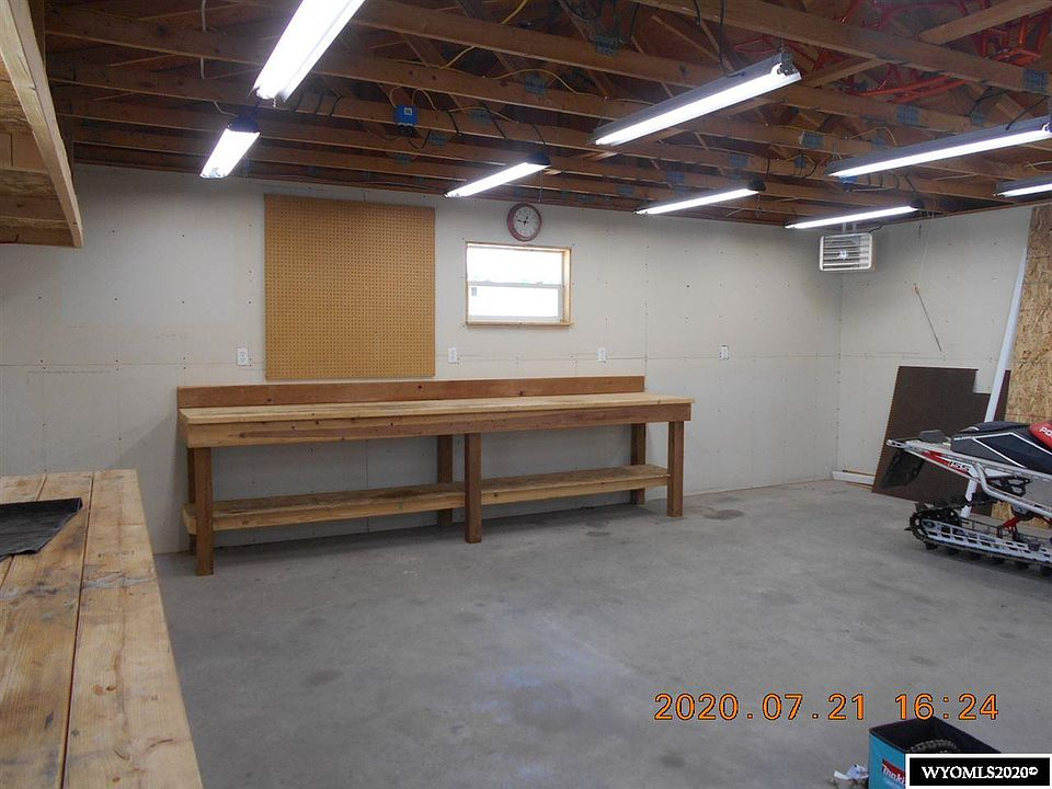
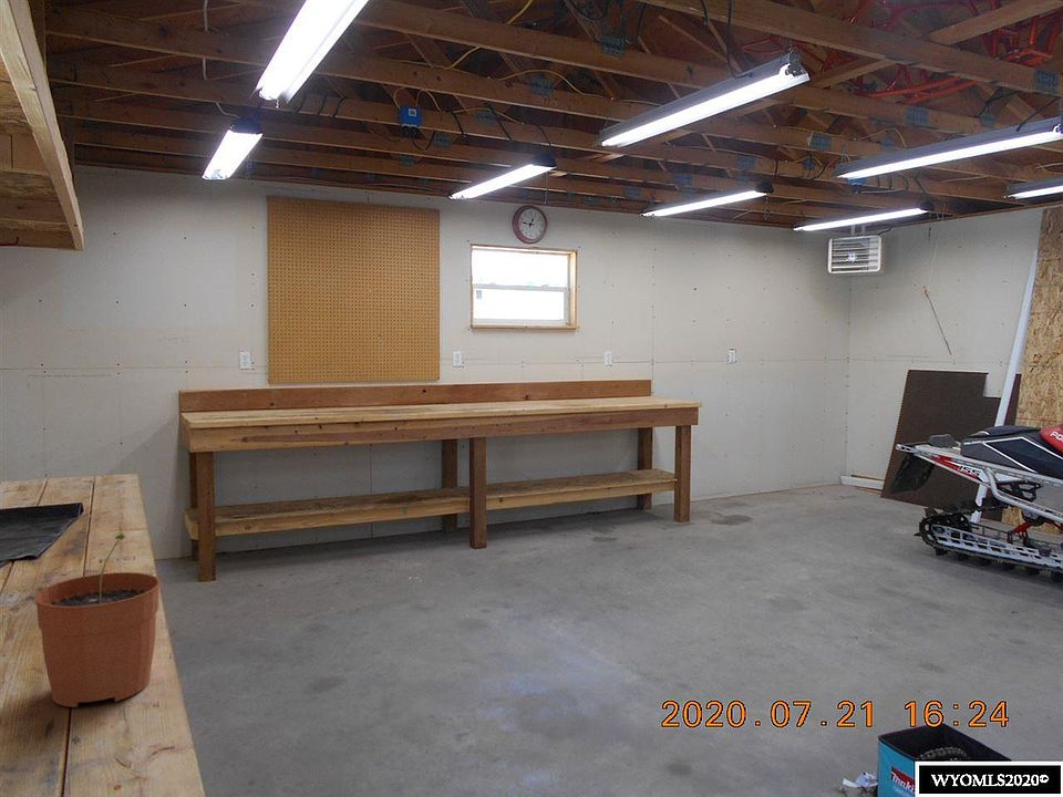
+ plant pot [33,531,162,708]
